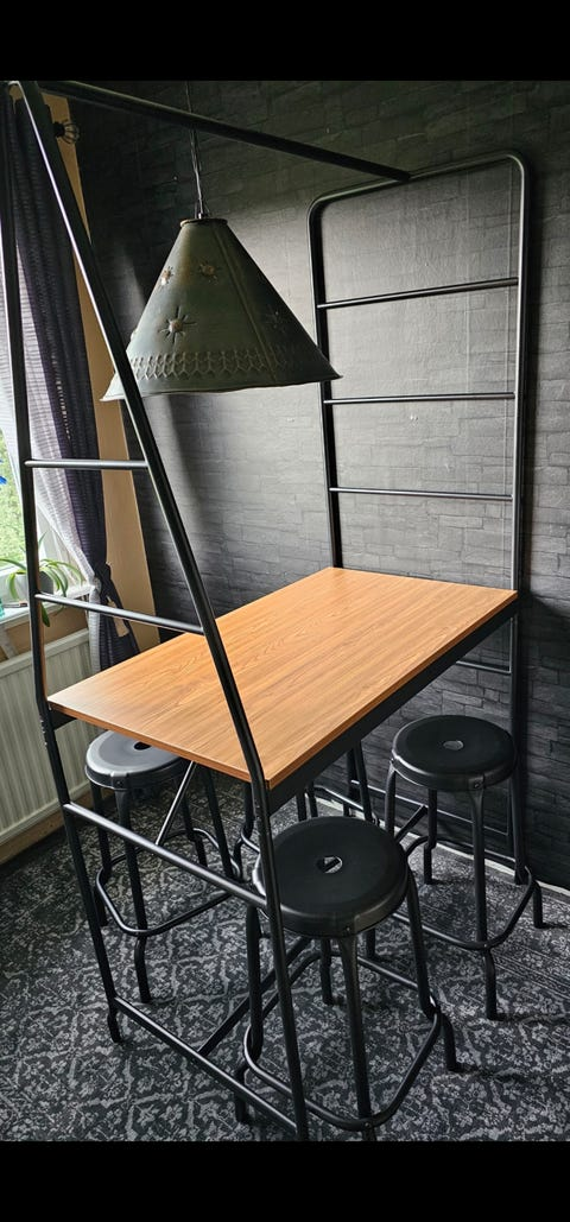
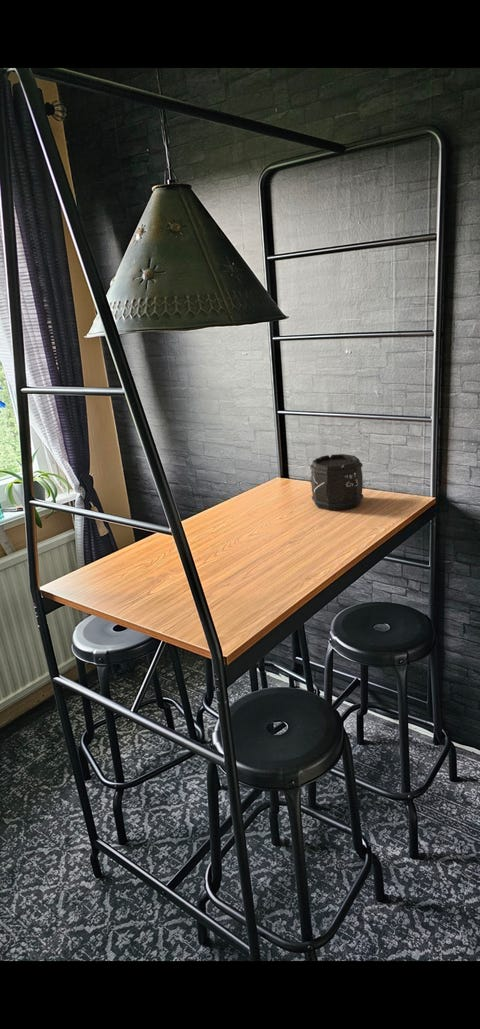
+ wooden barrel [309,453,364,512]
